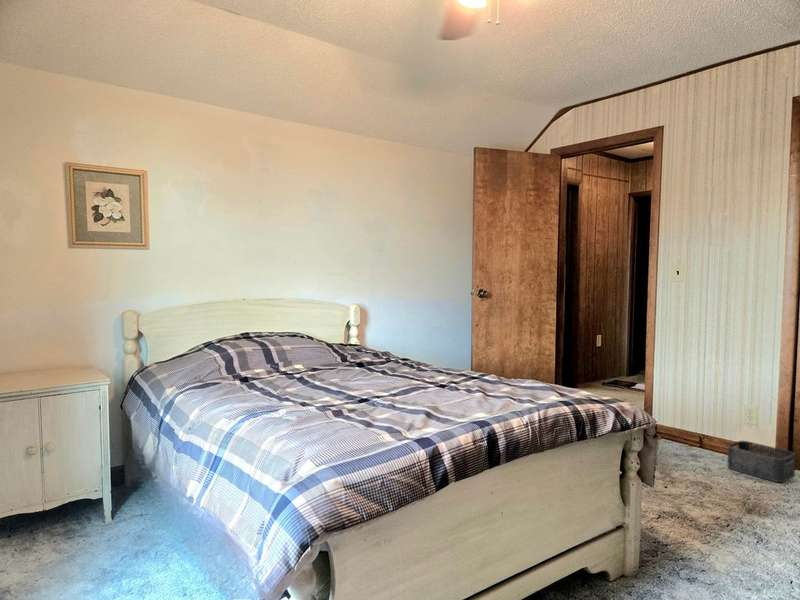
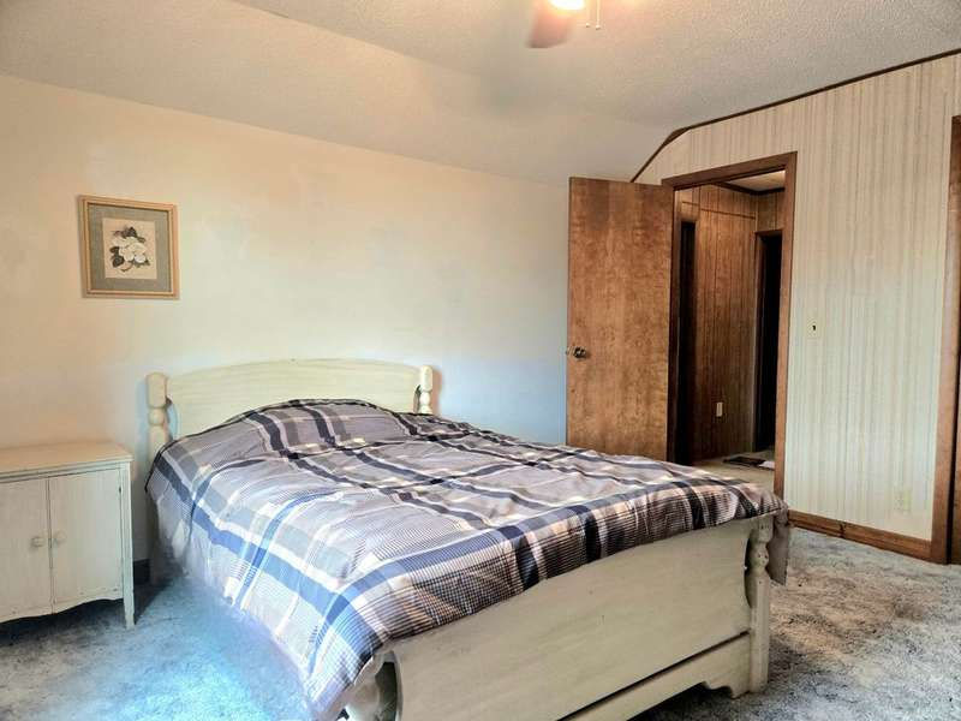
- storage bin [727,440,796,483]
